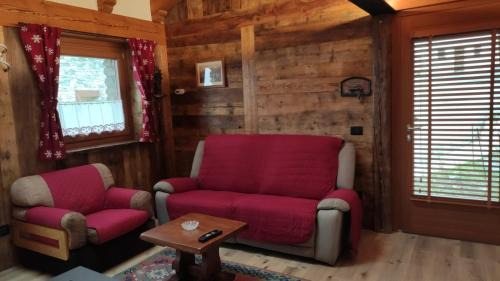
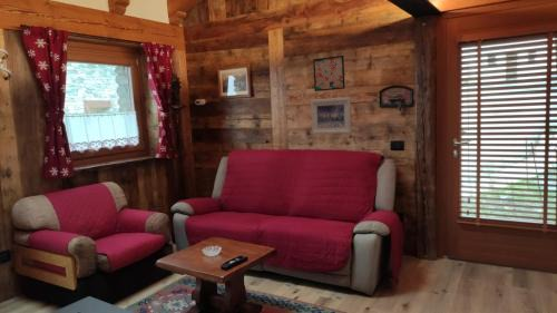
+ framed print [310,96,353,135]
+ wall art [312,55,346,92]
